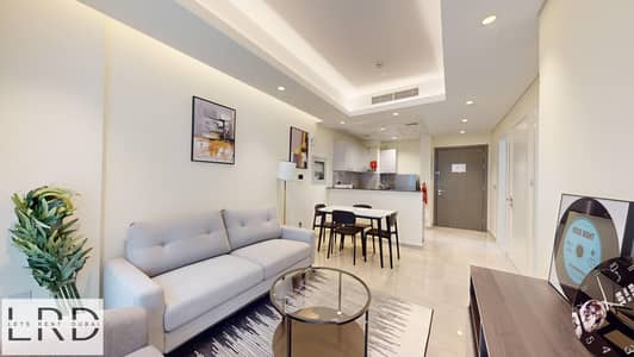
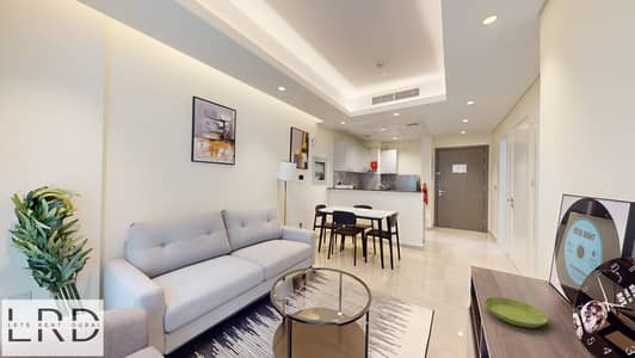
+ saucer [483,296,549,328]
